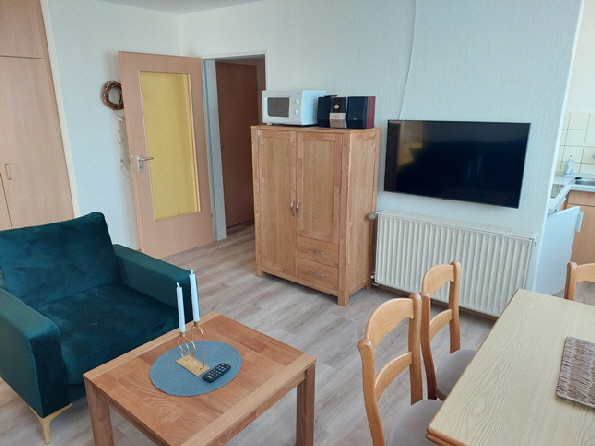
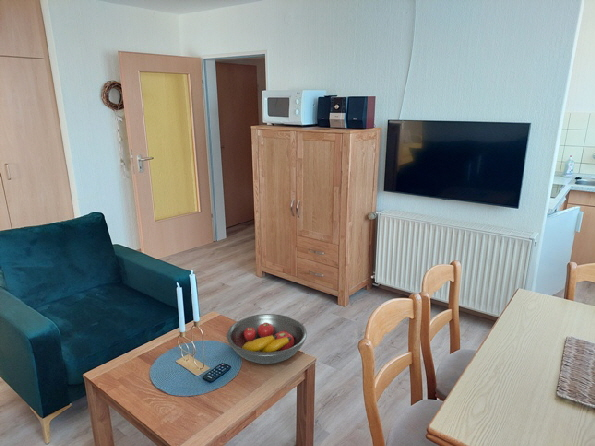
+ fruit bowl [226,313,308,365]
